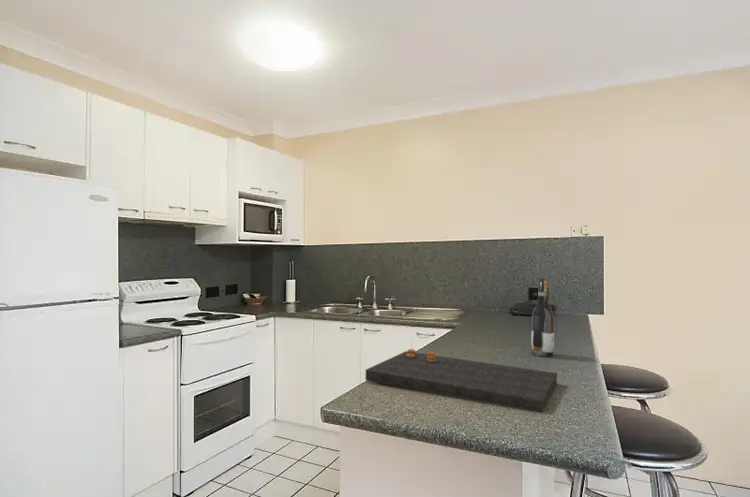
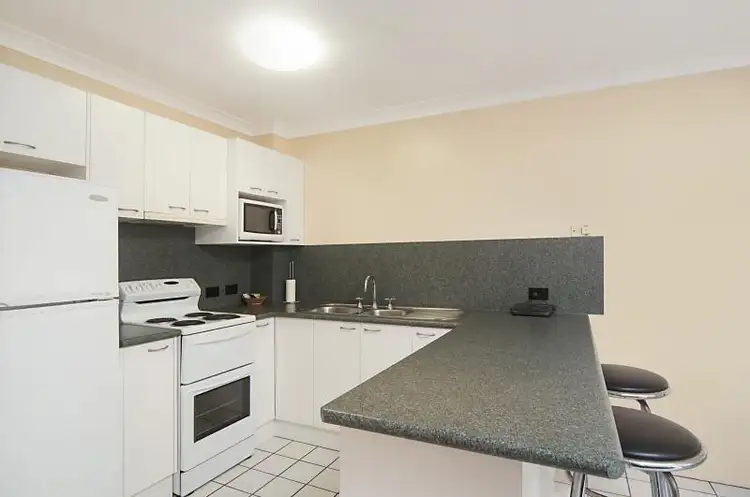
- wine bottle [530,276,555,358]
- cutting board [364,348,558,413]
